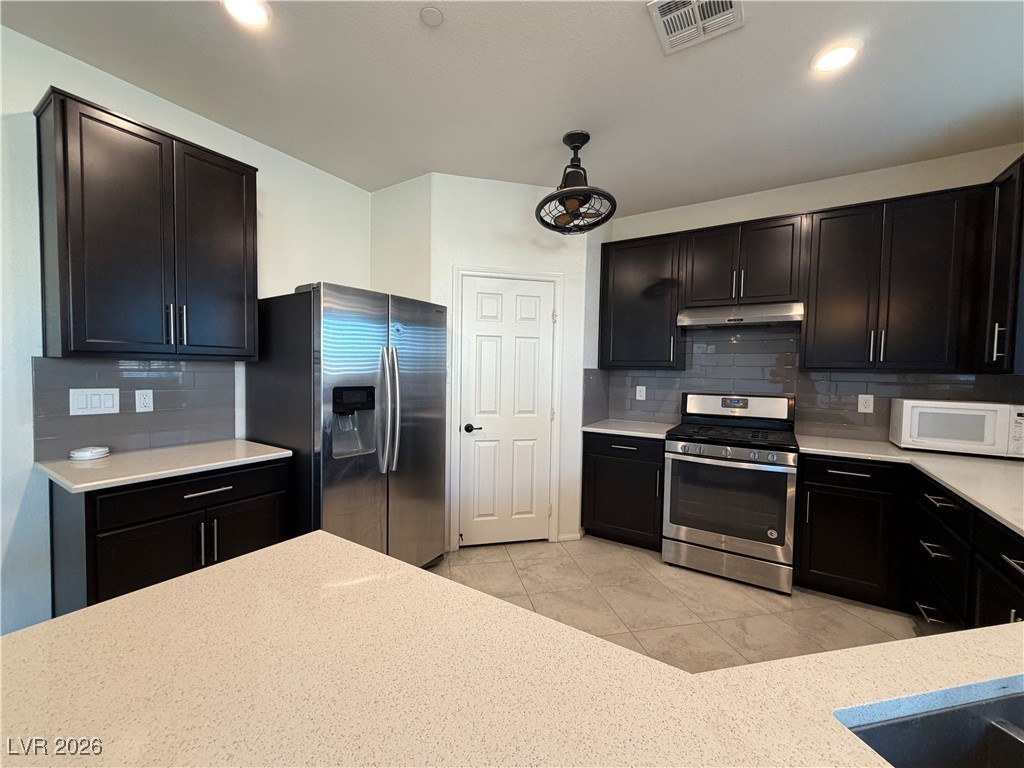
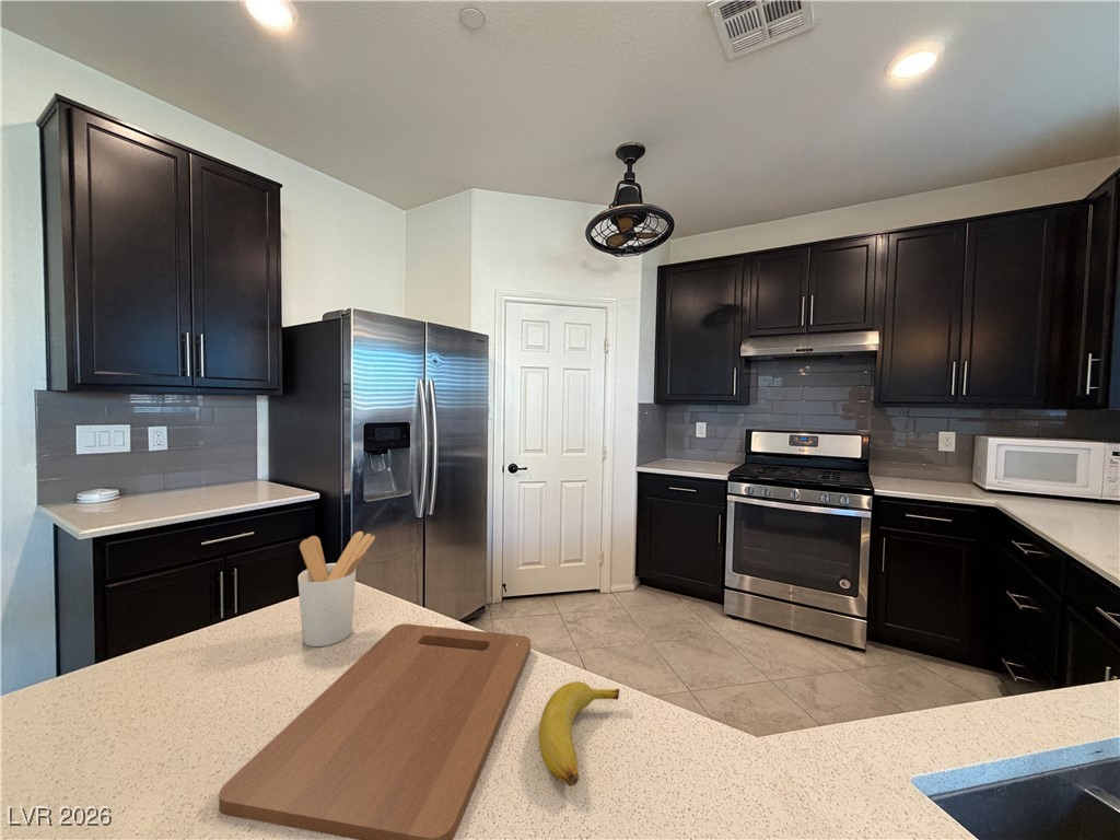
+ banana [538,680,620,788]
+ cutting board [218,623,532,840]
+ utensil holder [298,530,376,648]
